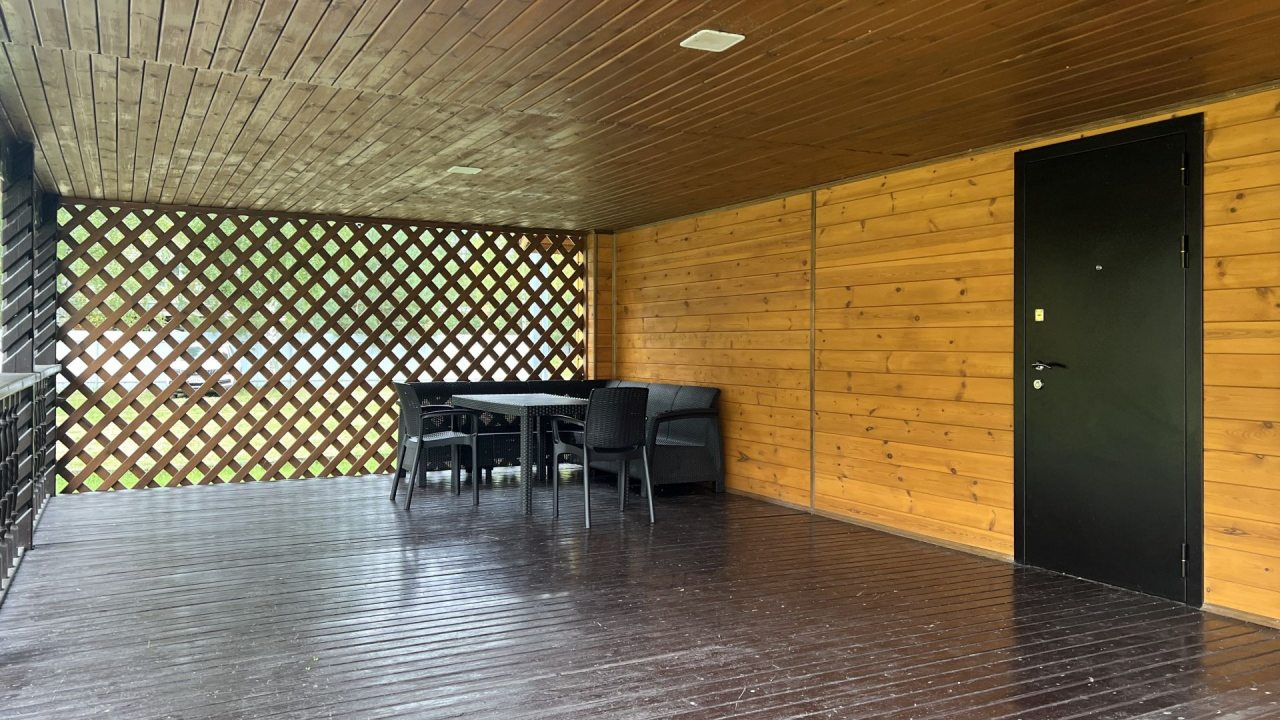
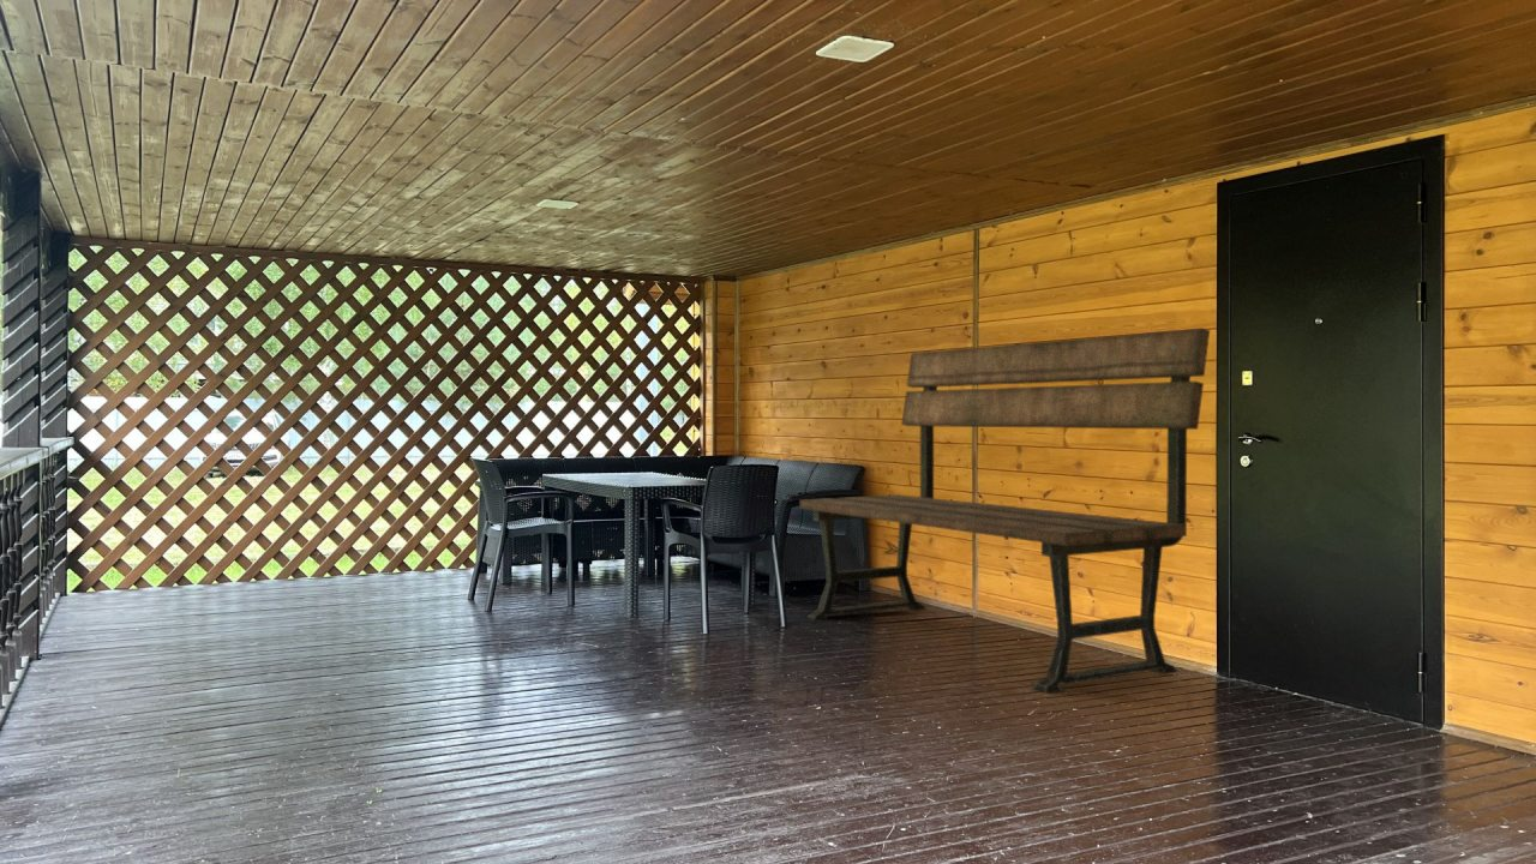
+ bench [798,326,1211,695]
